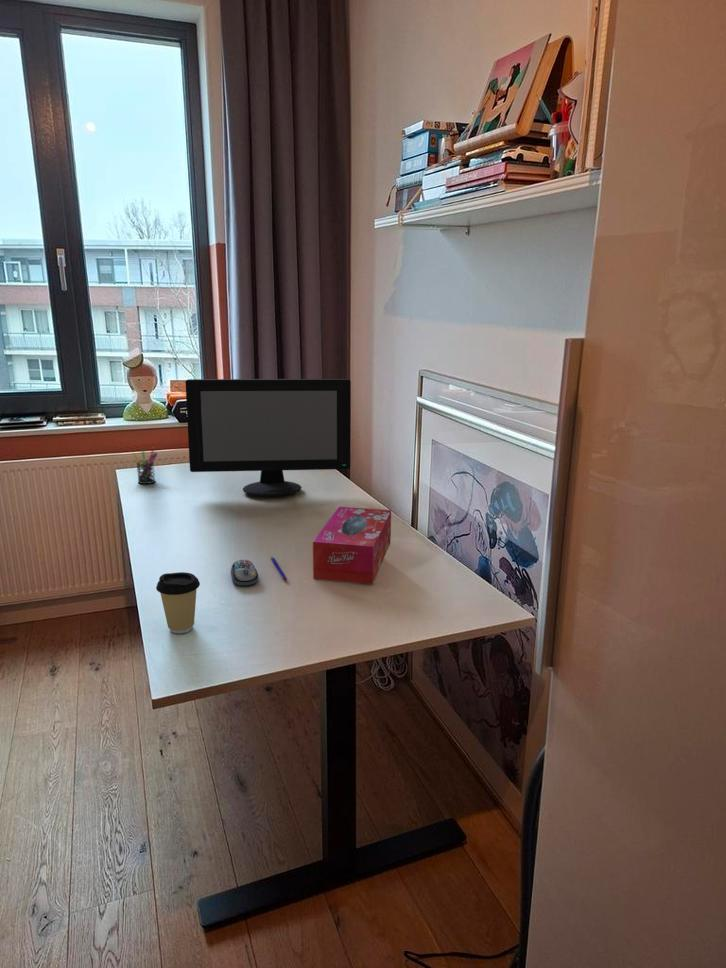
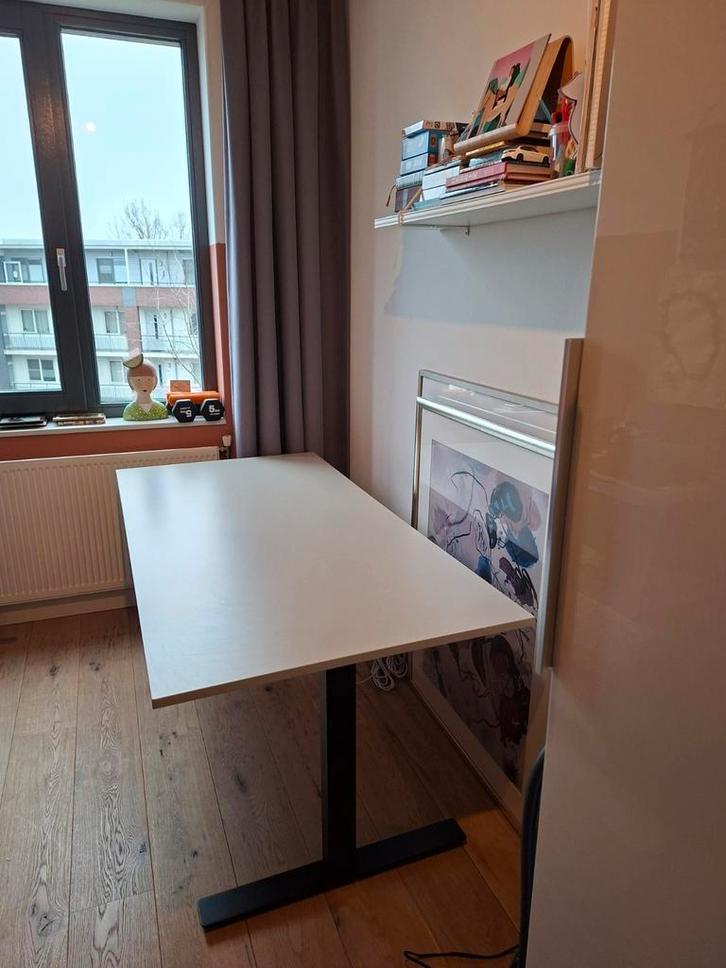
- computer monitor [184,378,352,497]
- coffee cup [155,571,201,634]
- computer mouse [230,559,260,587]
- tissue box [312,506,392,585]
- pen [270,555,288,581]
- pen holder [131,447,159,485]
